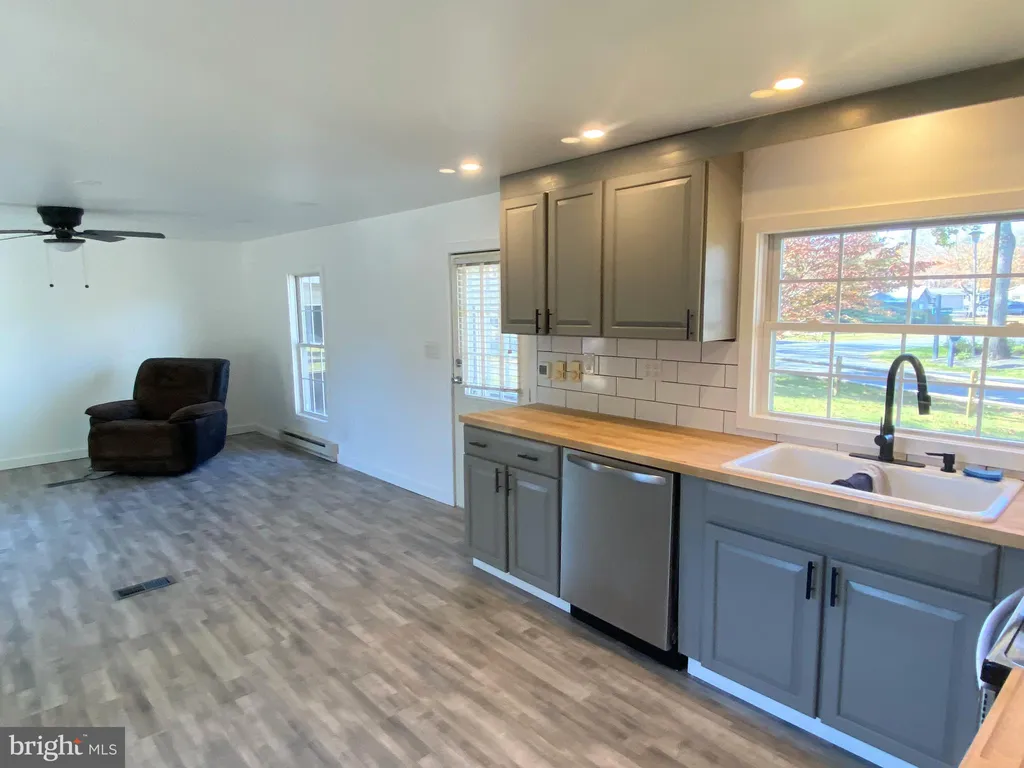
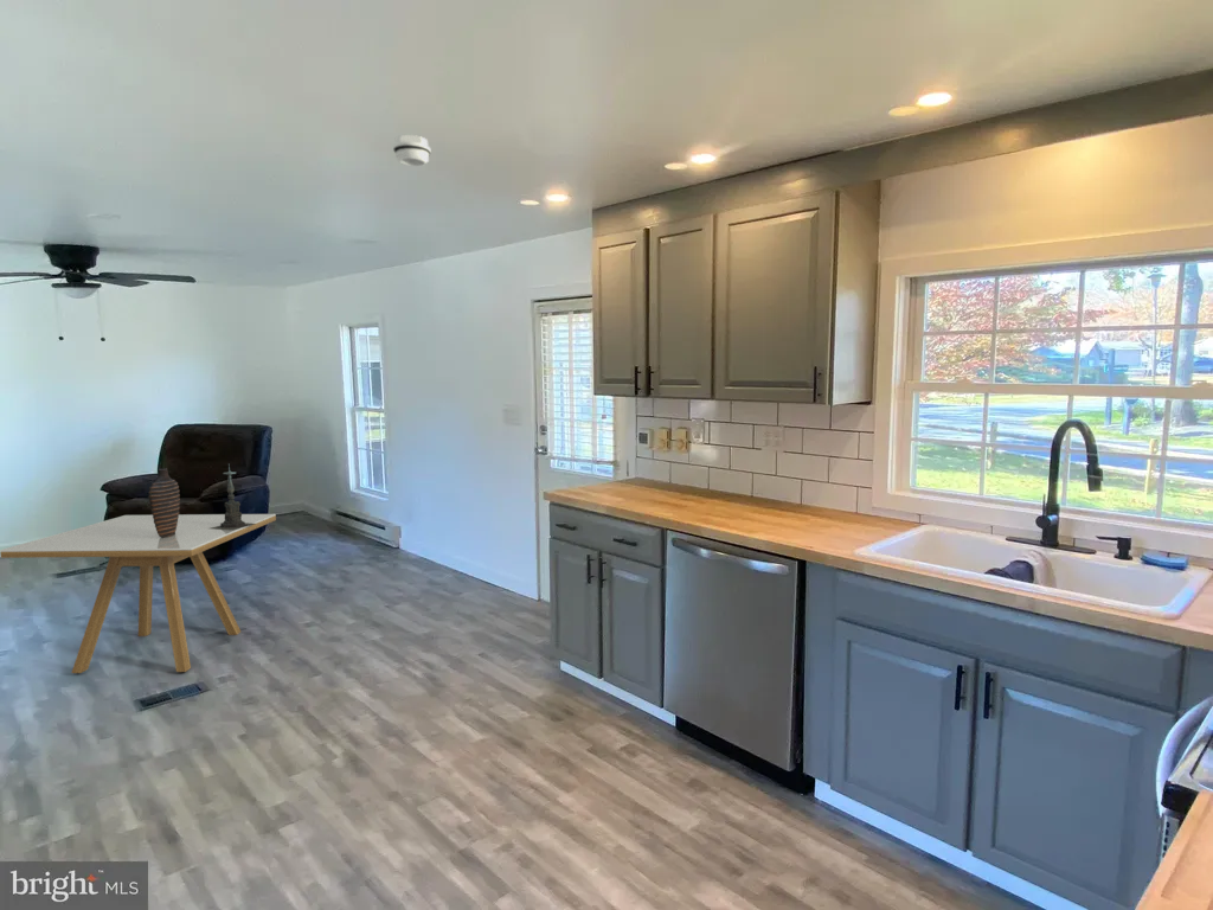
+ smoke detector [392,134,432,167]
+ dining table [0,513,277,674]
+ candle holder [211,463,255,530]
+ decorative vase [147,468,181,537]
